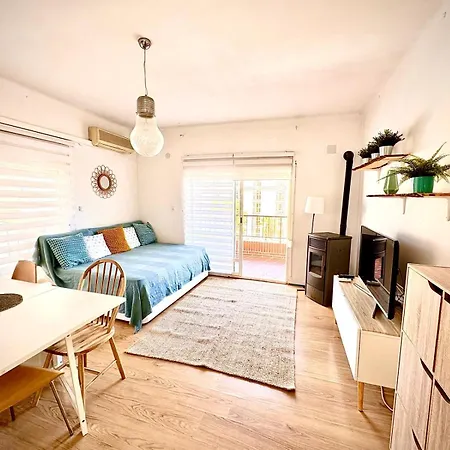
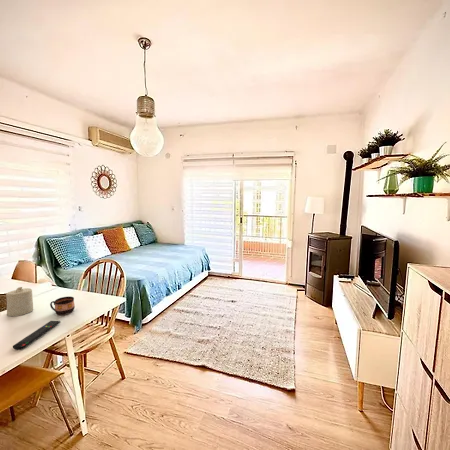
+ cup [49,296,76,316]
+ candle [5,286,34,317]
+ remote control [12,320,61,351]
